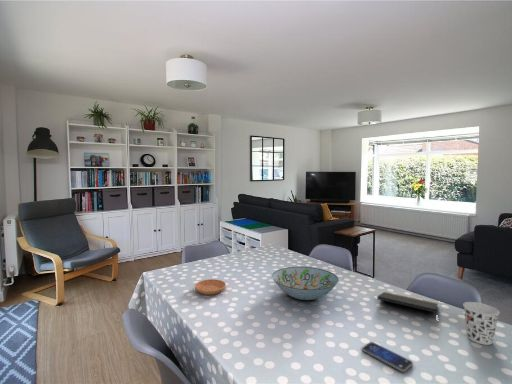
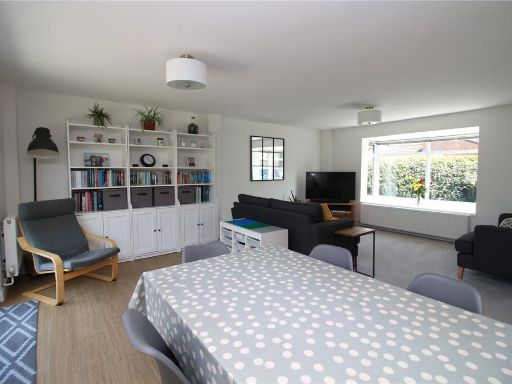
- decorative bowl [271,266,339,301]
- notepad [376,291,439,314]
- saucer [194,278,227,296]
- cup [462,301,500,346]
- smartphone [361,341,414,373]
